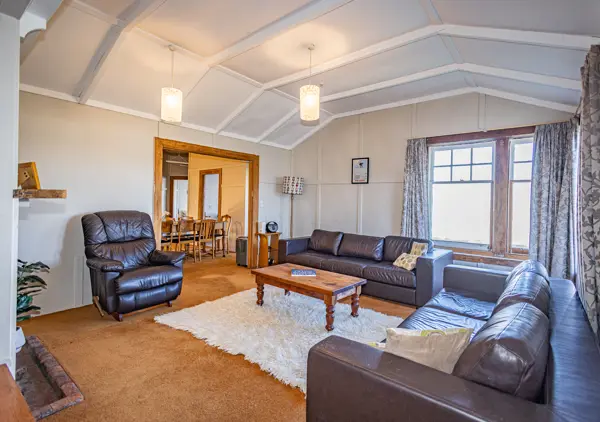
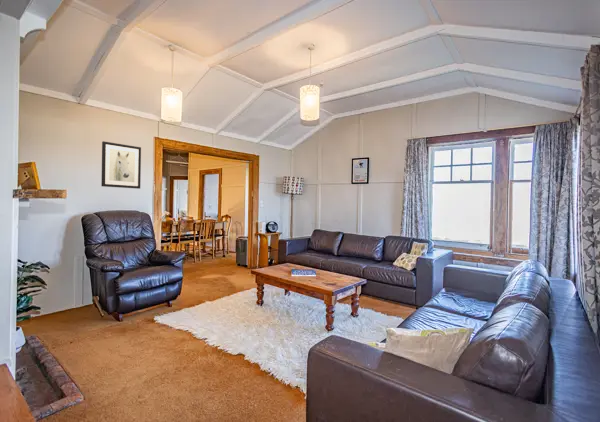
+ wall art [100,140,142,190]
